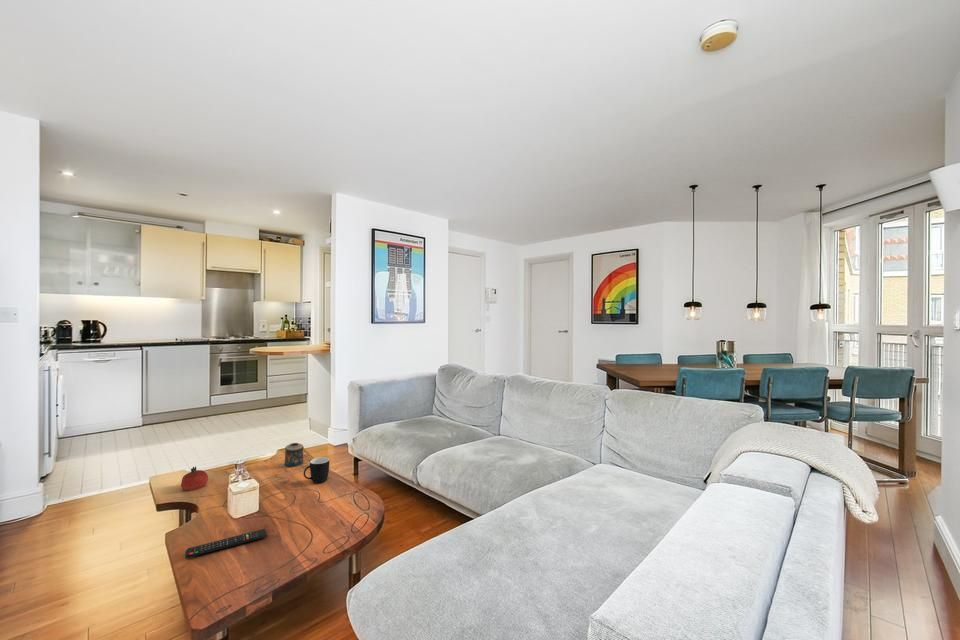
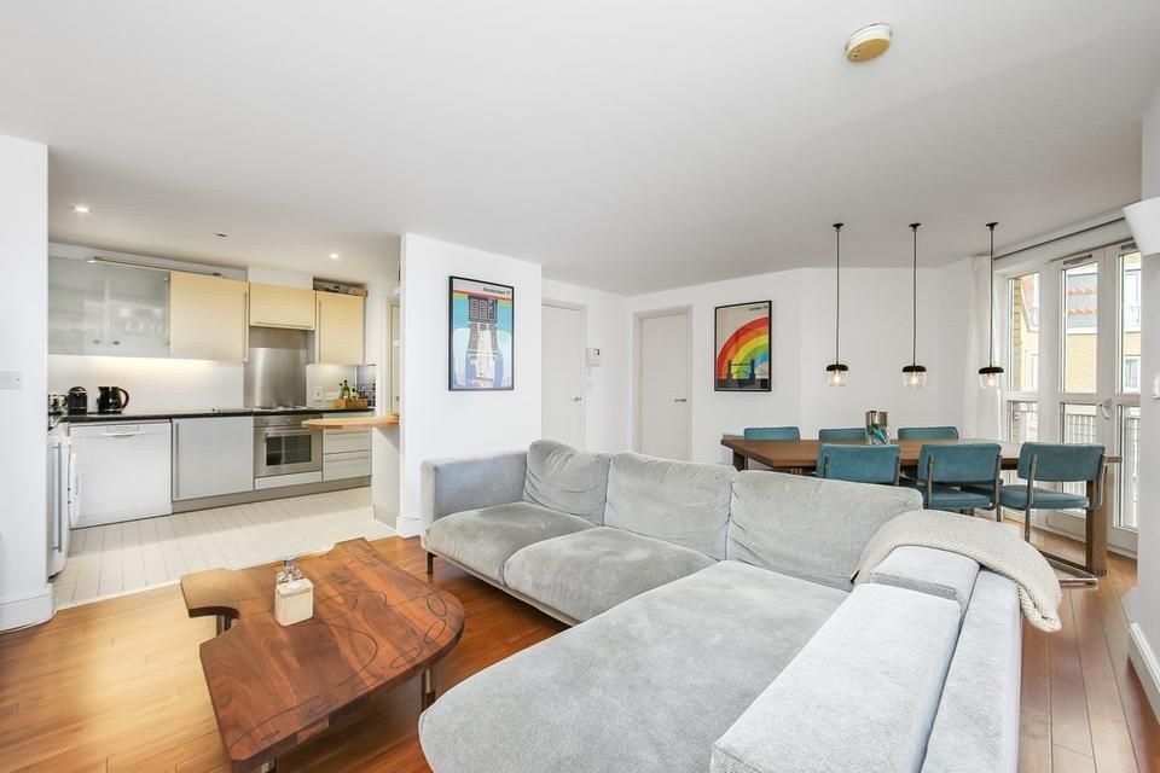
- fruit [180,465,209,492]
- mug [303,456,330,484]
- remote control [184,528,268,559]
- candle [279,442,304,468]
